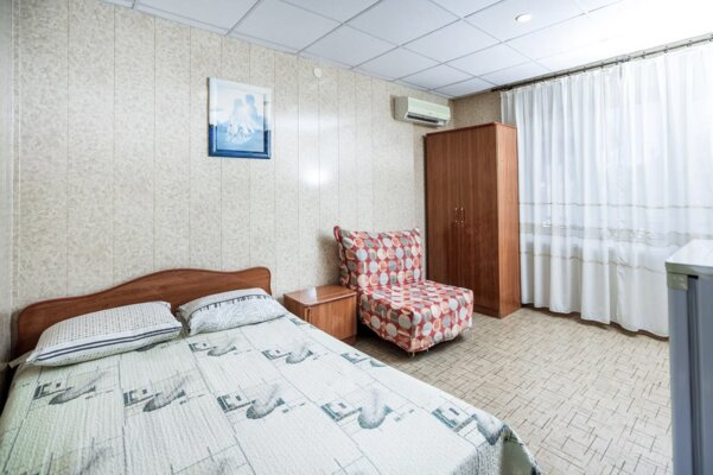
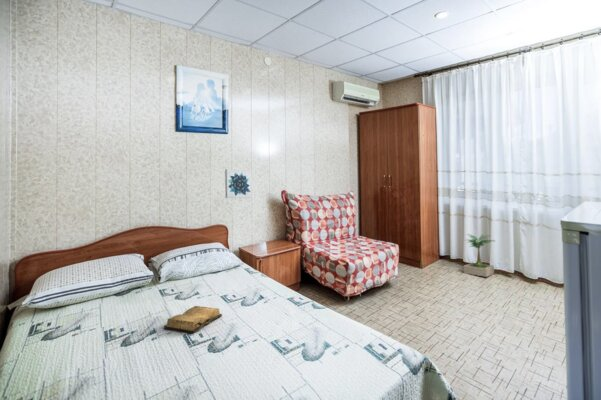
+ wall art [224,168,253,199]
+ diary [163,305,223,334]
+ potted plant [463,233,496,278]
